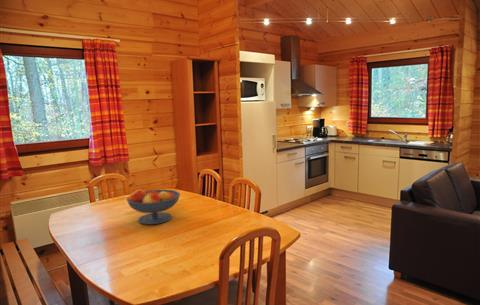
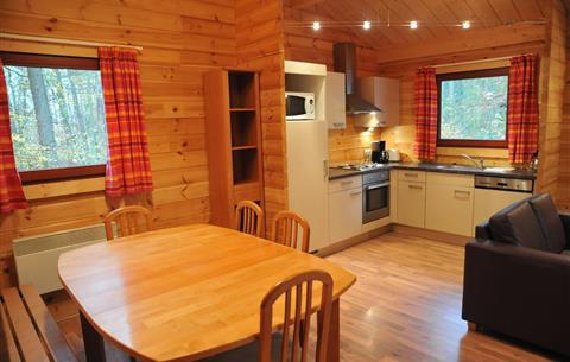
- fruit bowl [125,188,181,225]
